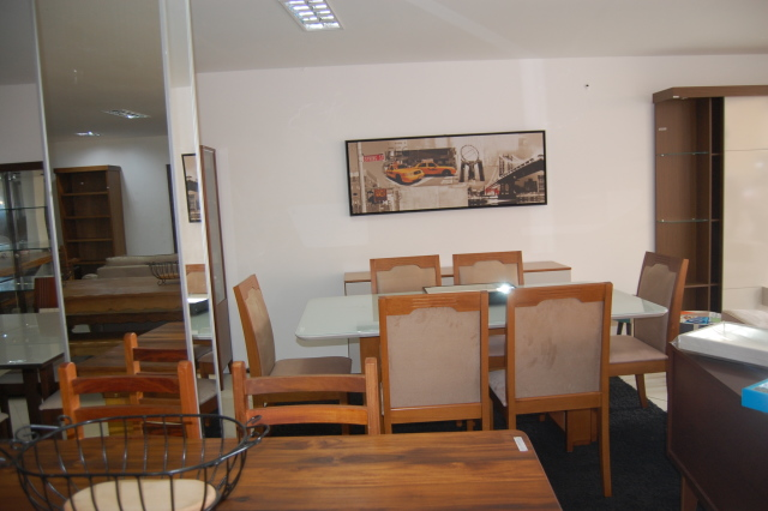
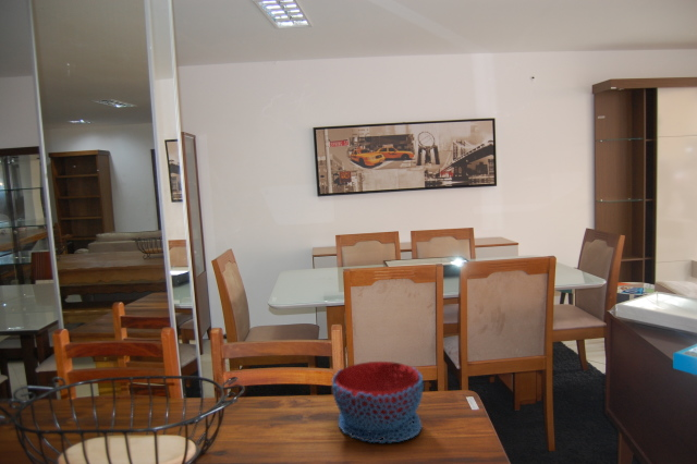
+ bowl [331,361,424,444]
